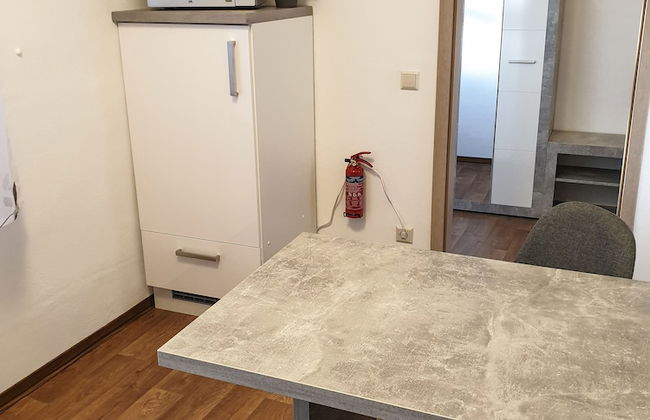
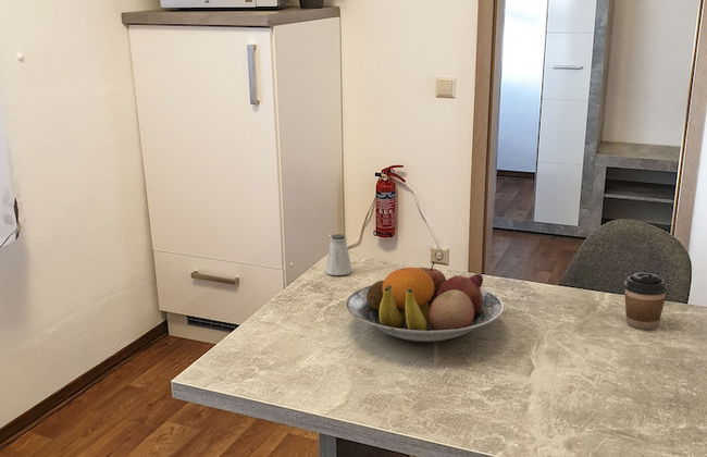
+ fruit bowl [345,260,505,343]
+ saltshaker [324,233,354,276]
+ coffee cup [623,272,669,330]
